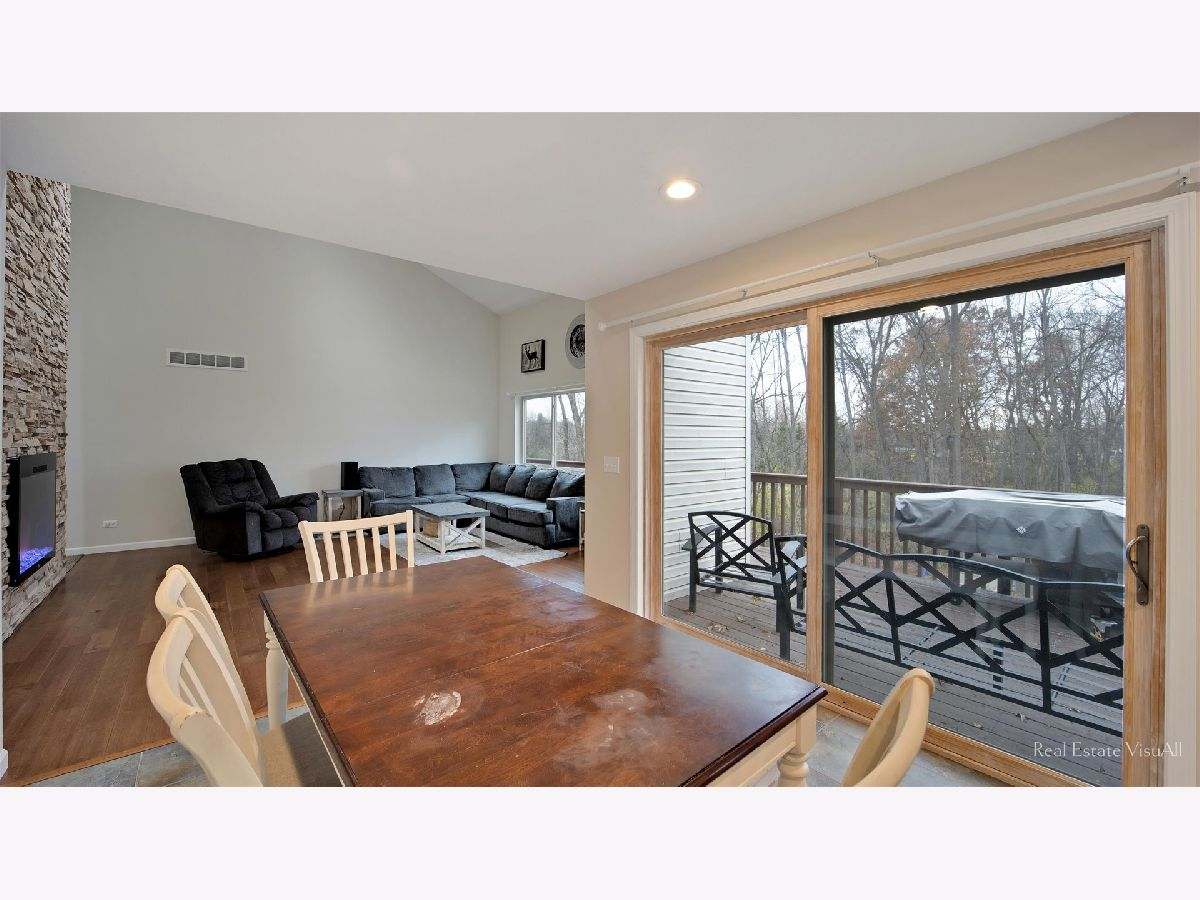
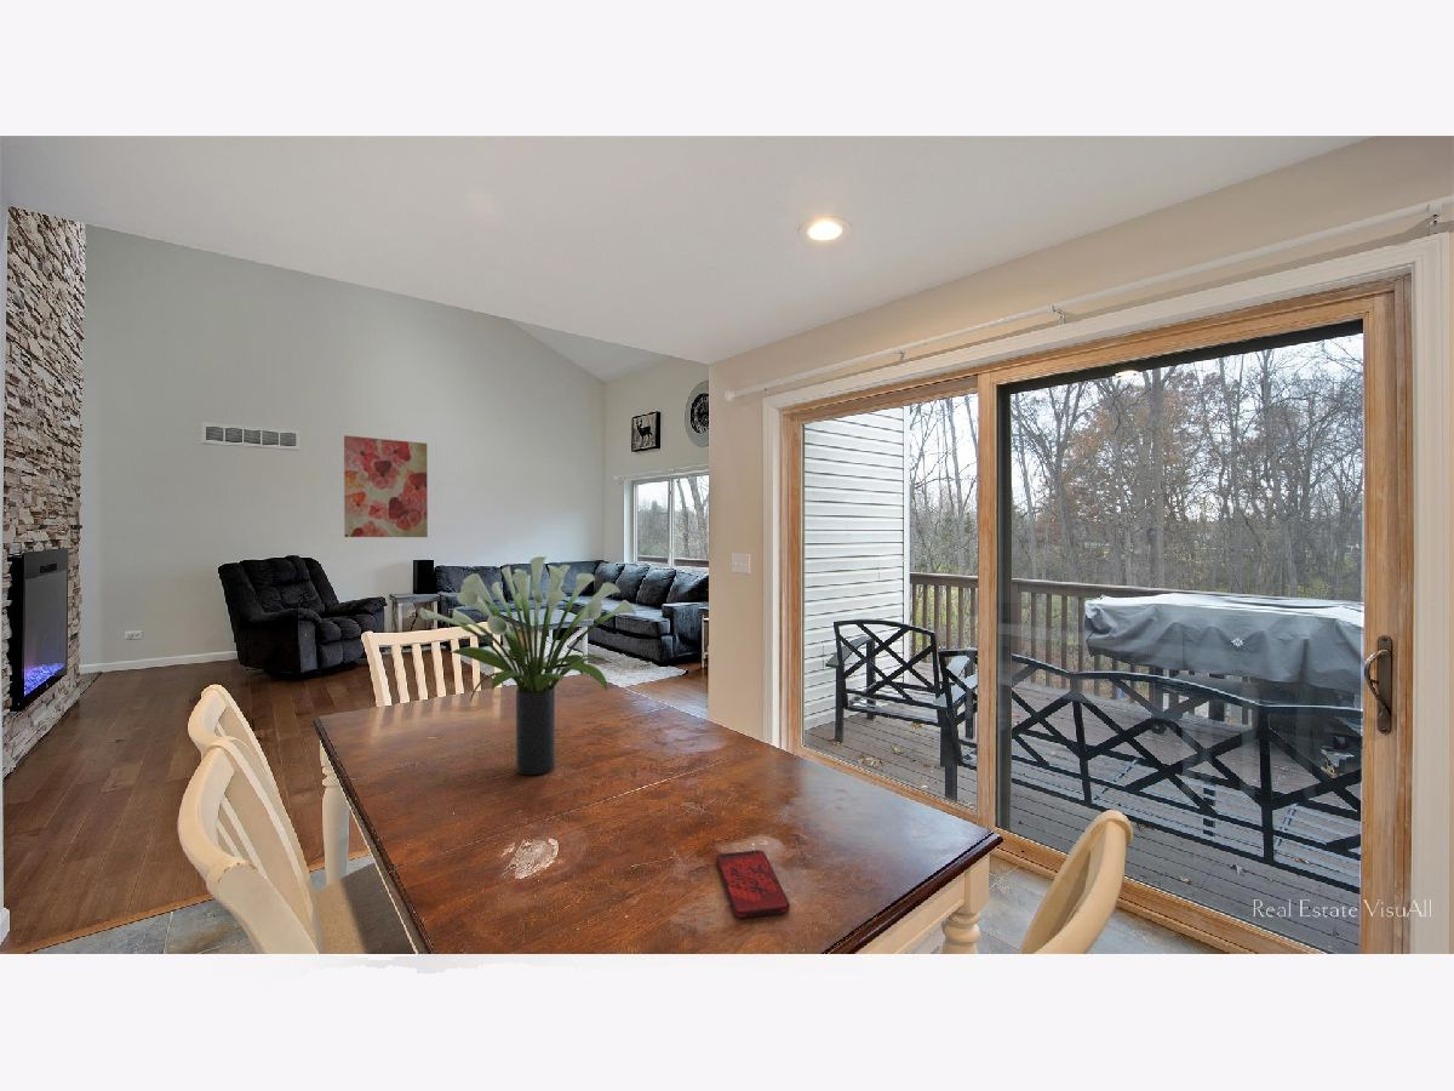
+ smartphone [715,849,791,919]
+ wall art [343,434,429,538]
+ flower arrangement [418,555,637,776]
